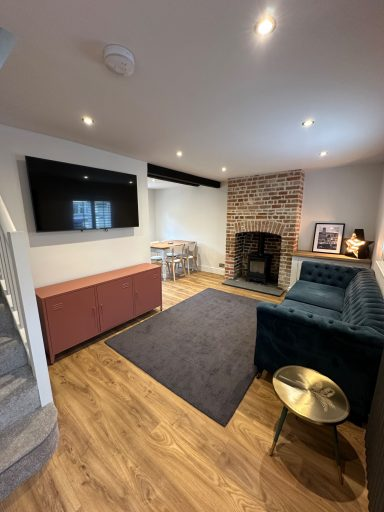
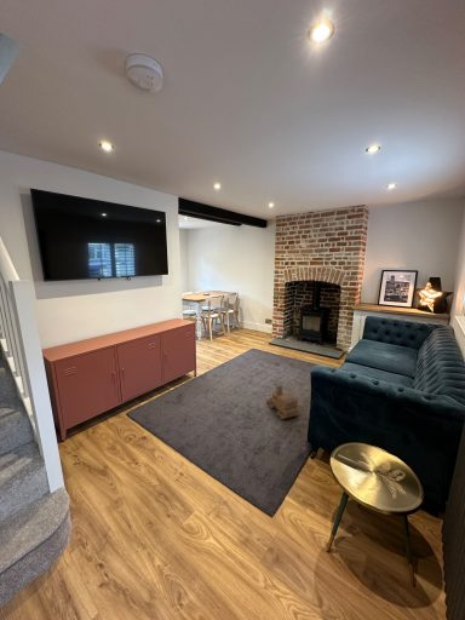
+ toy train [265,384,299,420]
